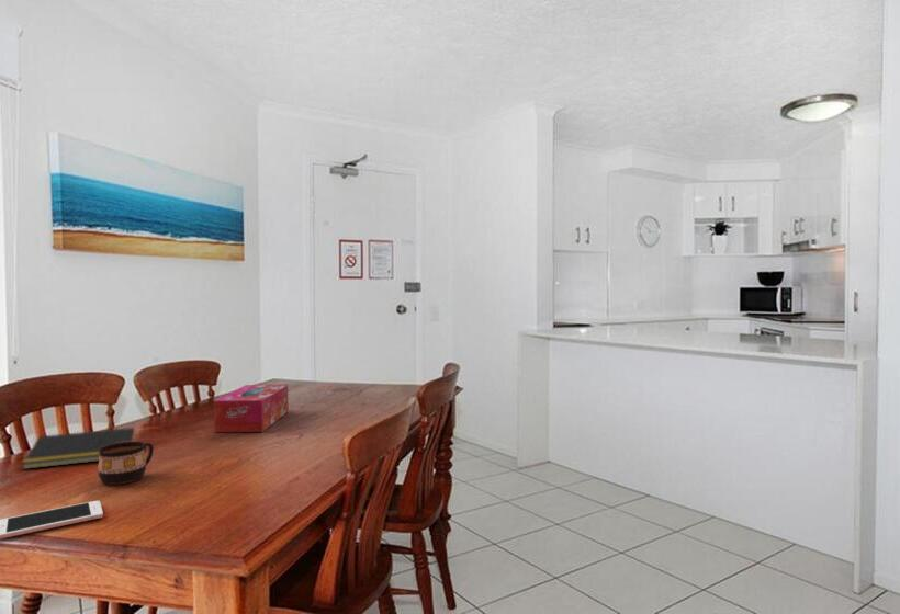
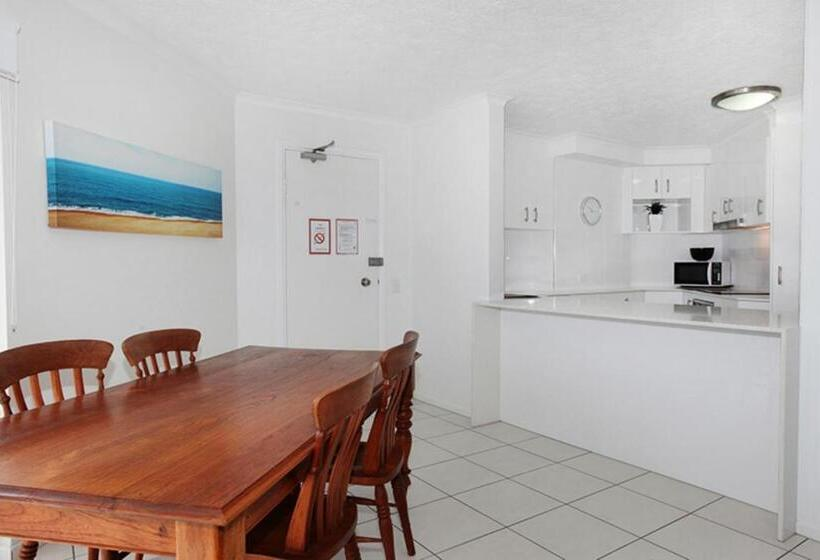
- tissue box [213,384,290,433]
- cell phone [0,500,104,539]
- notepad [21,427,135,470]
- cup [98,441,155,486]
